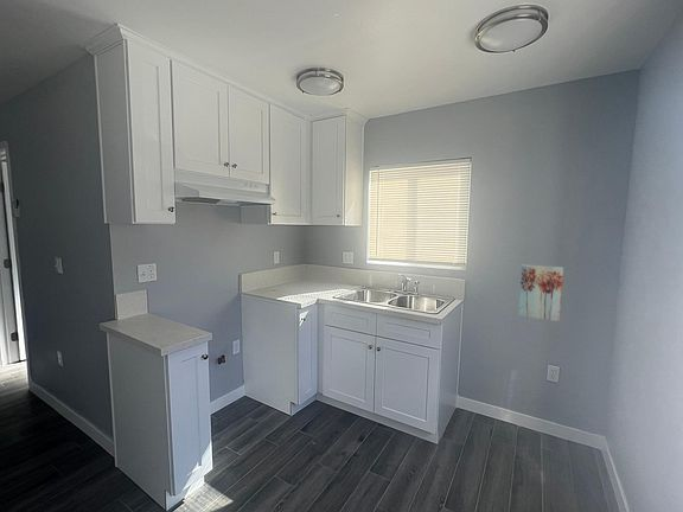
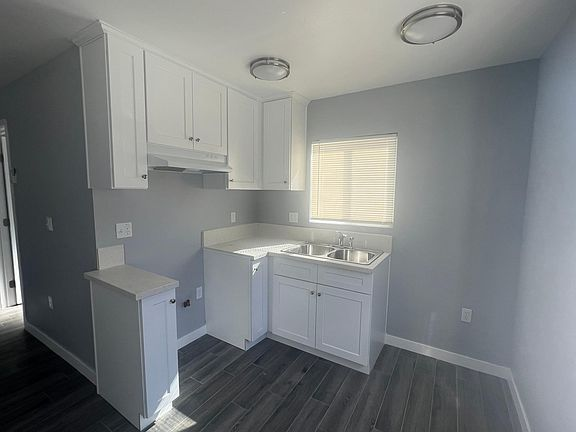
- wall art [518,263,564,322]
